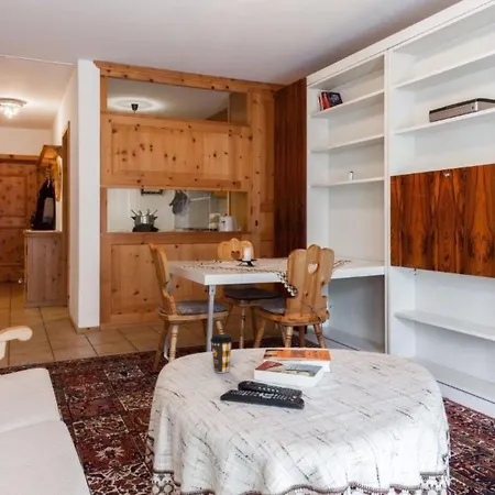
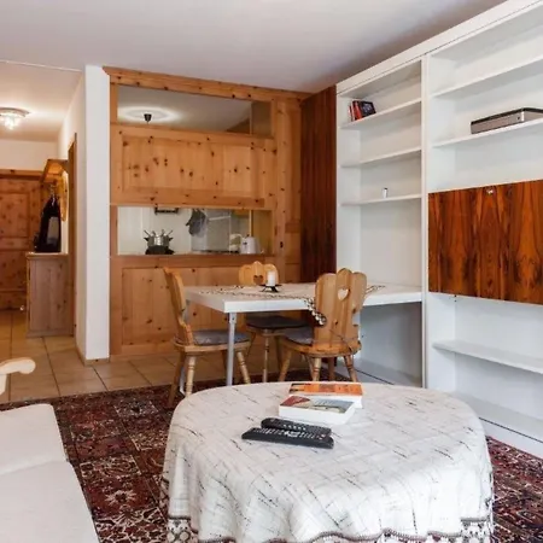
- coffee cup [209,333,234,374]
